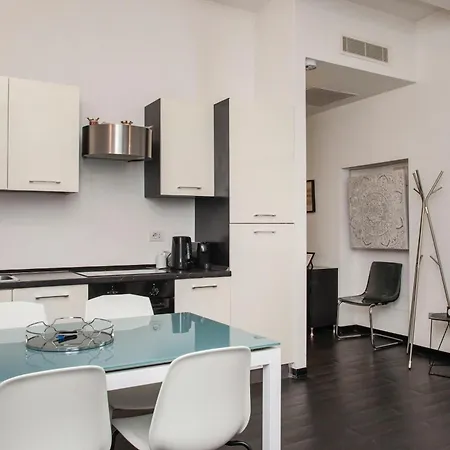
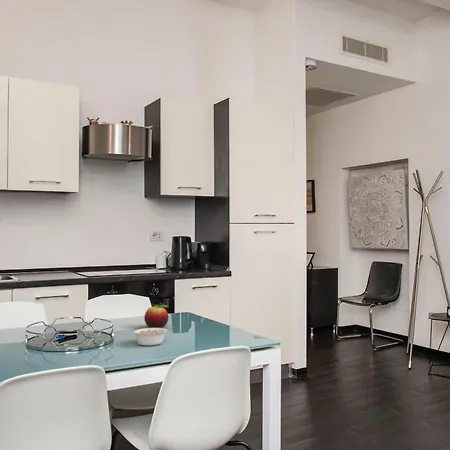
+ fruit [143,304,169,328]
+ legume [132,326,175,346]
